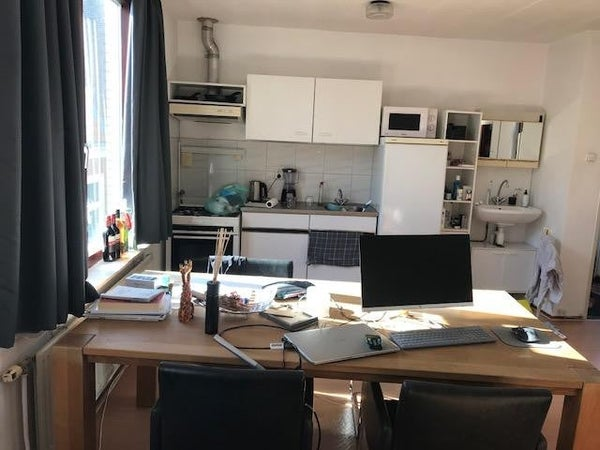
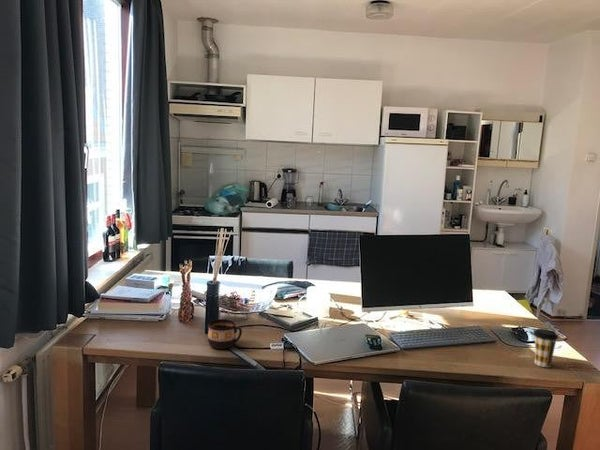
+ cup [207,318,243,349]
+ coffee cup [533,327,559,368]
